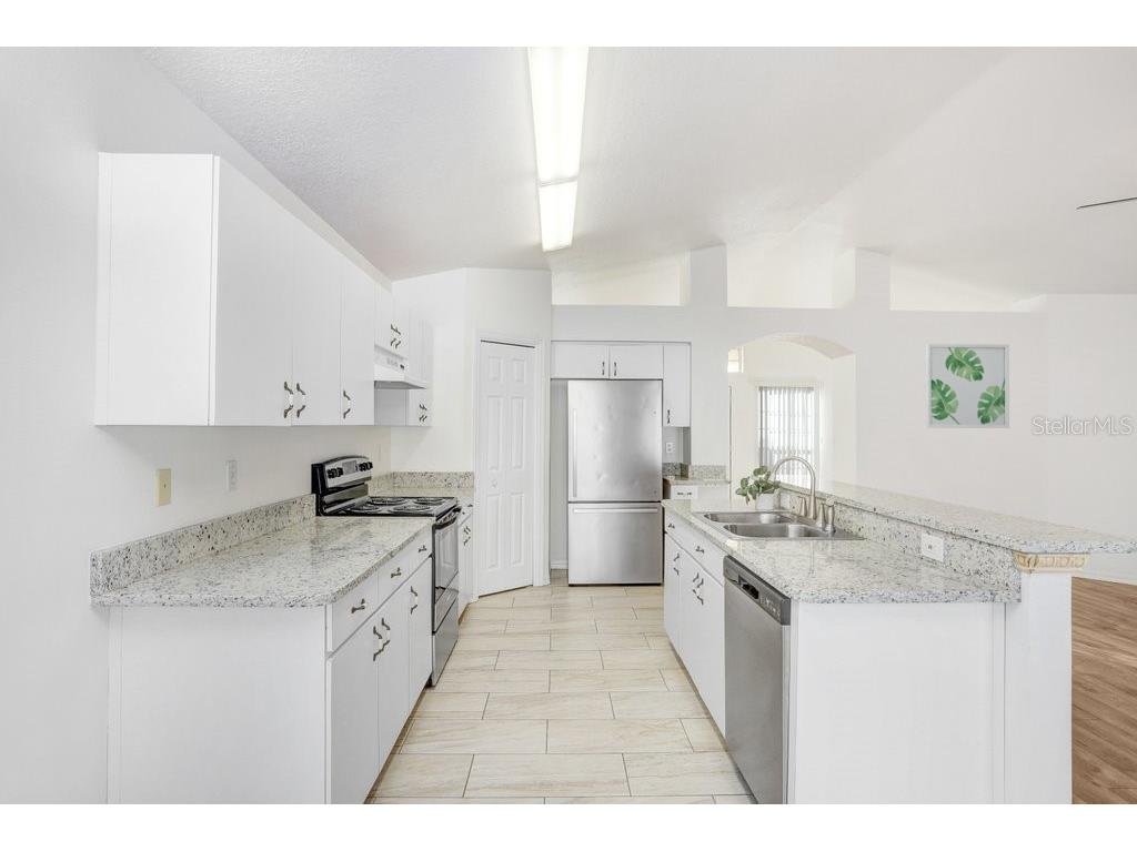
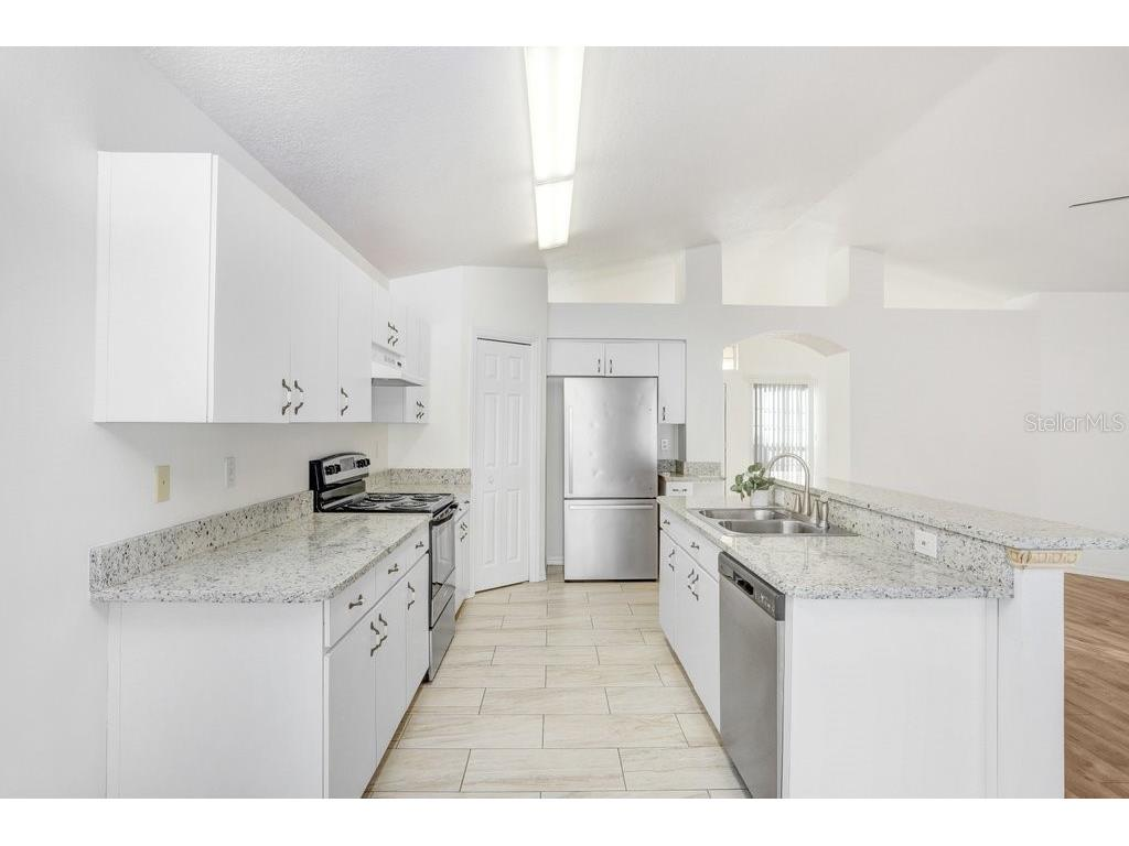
- wall art [925,343,1010,429]
